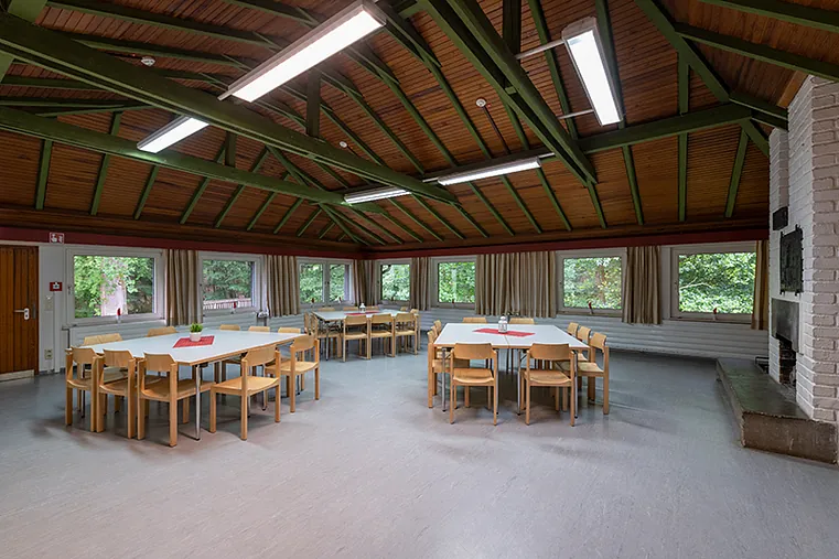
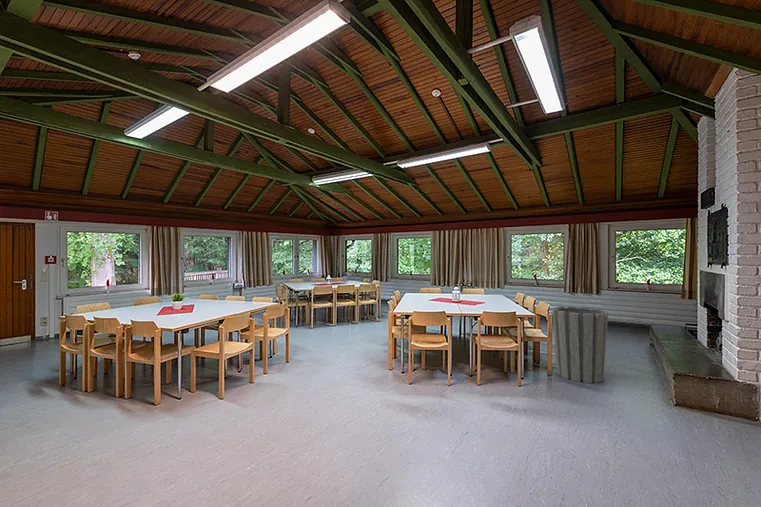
+ trash can [551,305,609,384]
